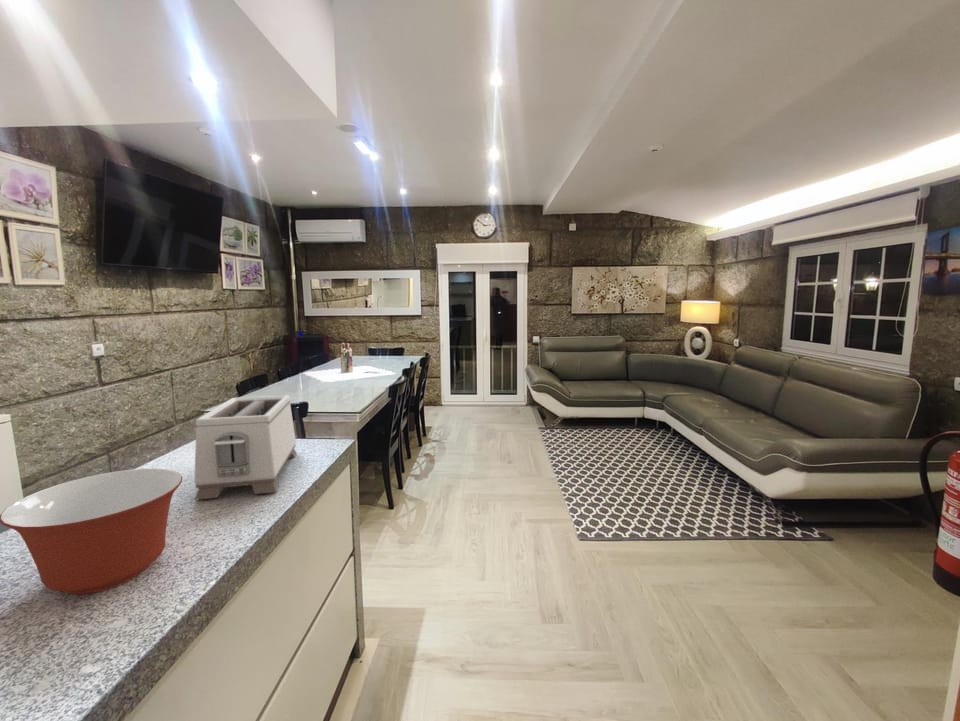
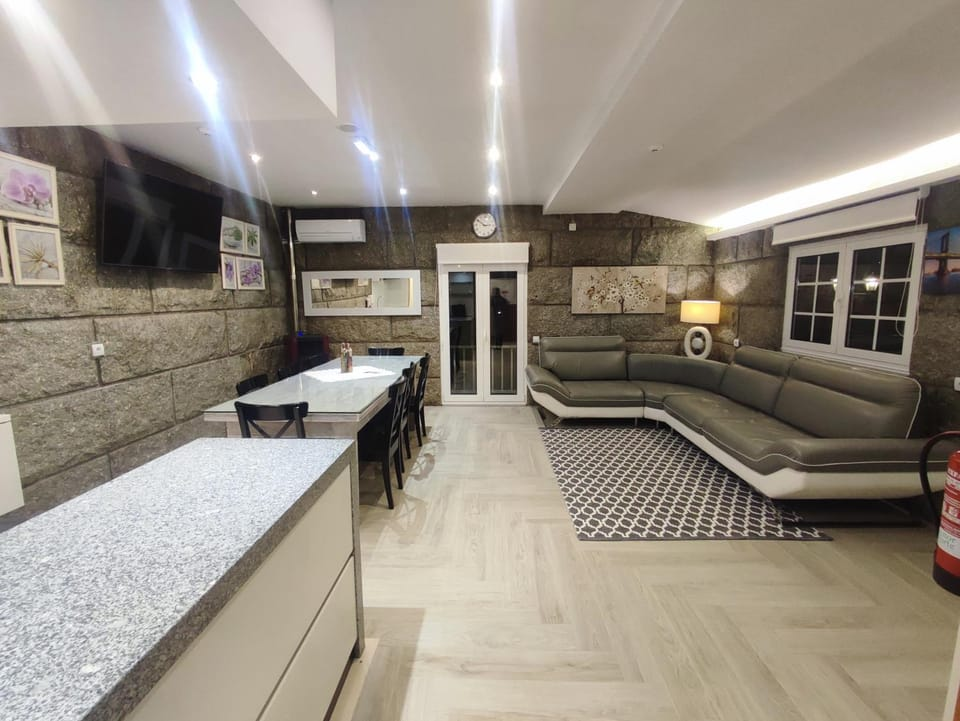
- toaster [194,394,298,501]
- mixing bowl [0,468,183,595]
